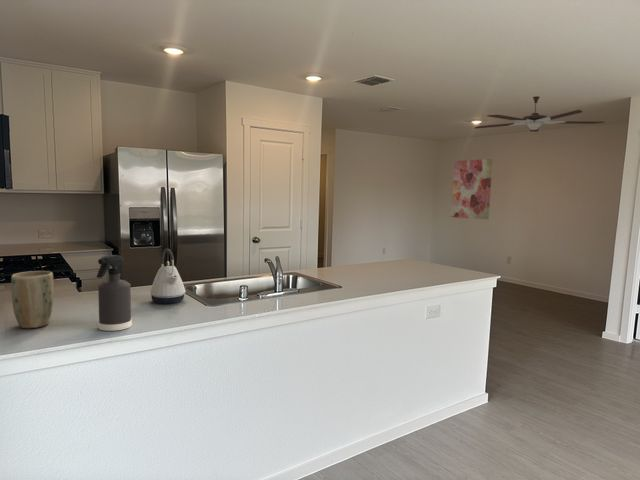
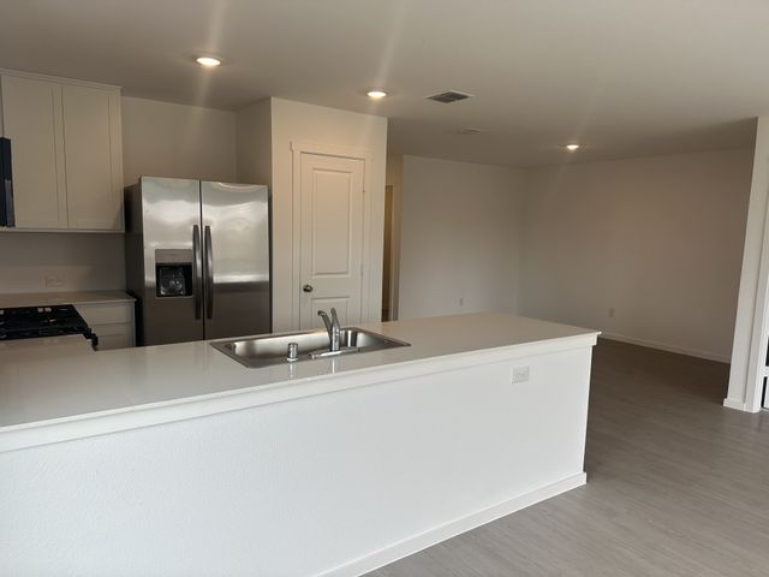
- wall art [450,158,493,220]
- kettle [149,248,186,305]
- spray bottle [95,254,133,332]
- ceiling fan [473,95,605,133]
- plant pot [10,270,55,329]
